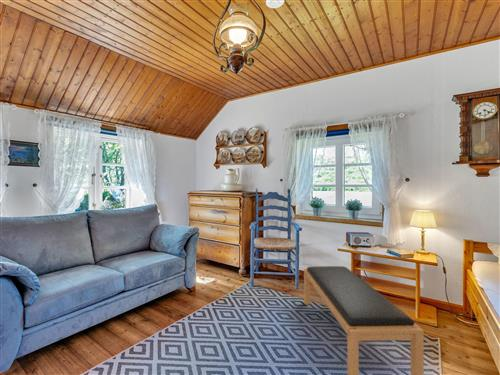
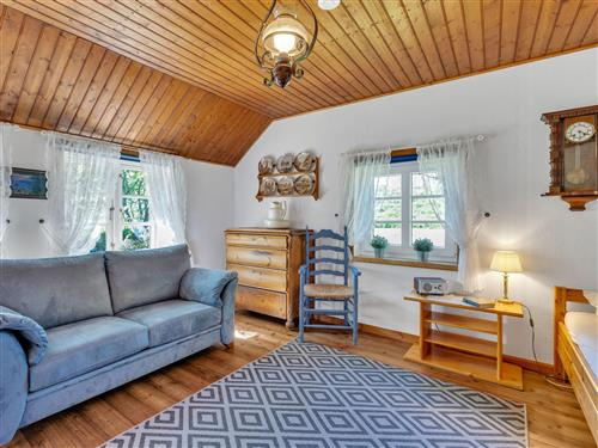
- bench [303,265,425,375]
